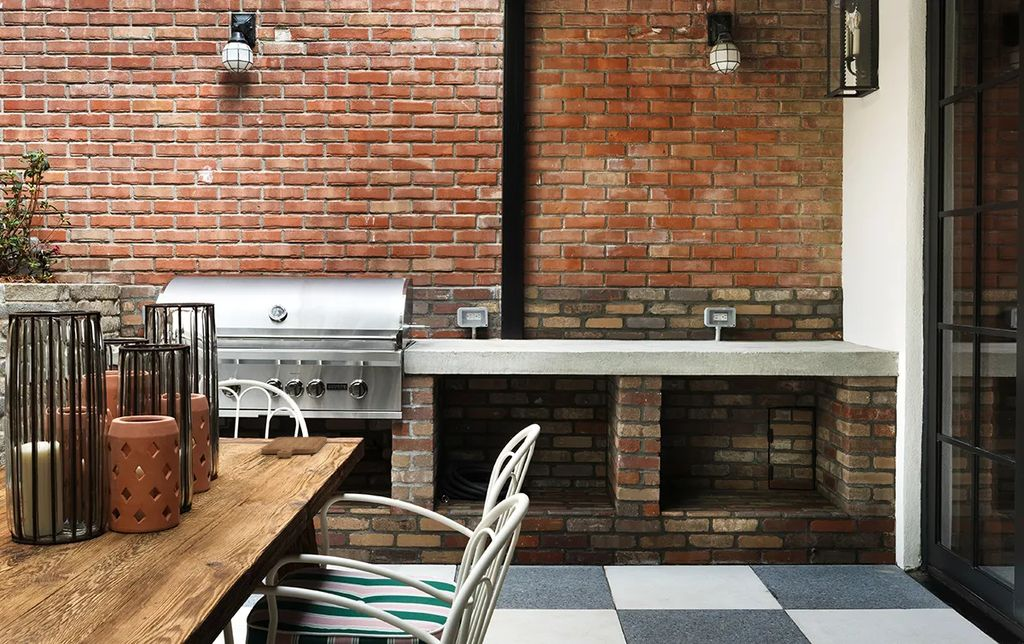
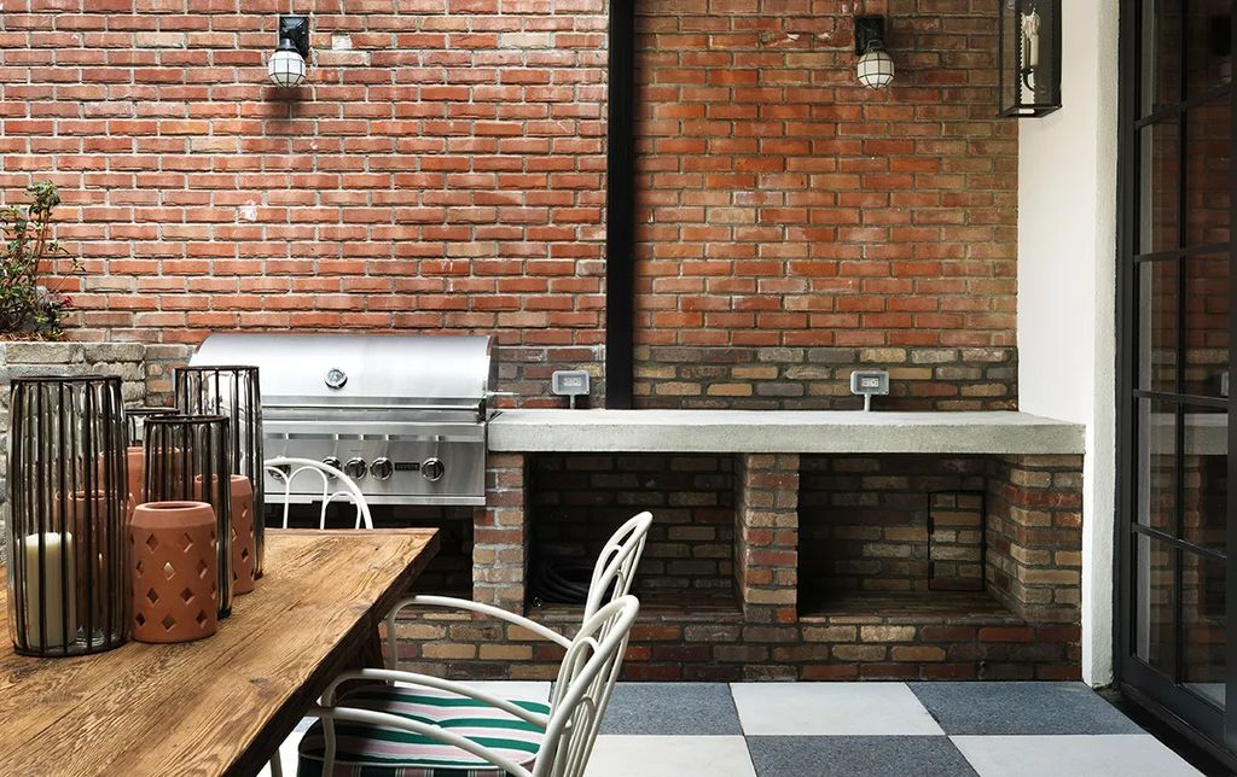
- chopping board [261,436,328,458]
